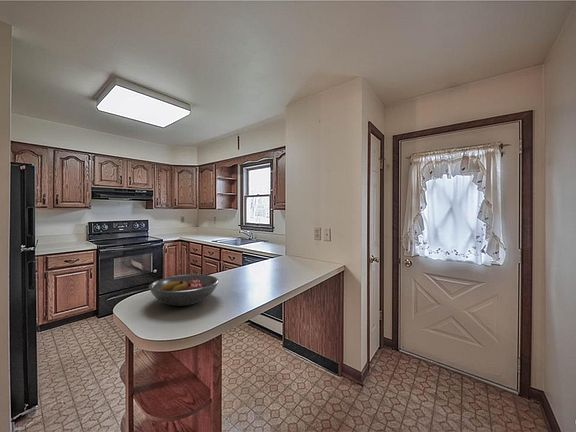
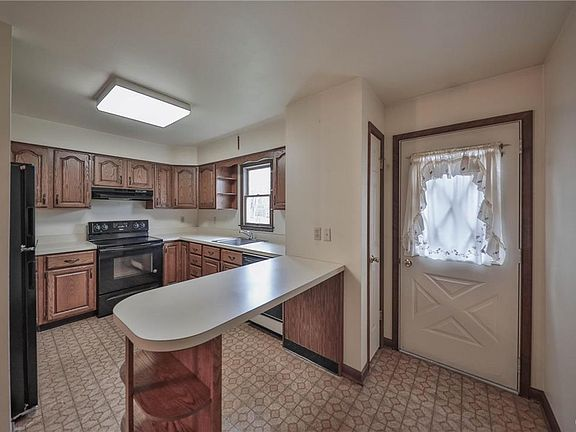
- fruit bowl [148,273,220,307]
